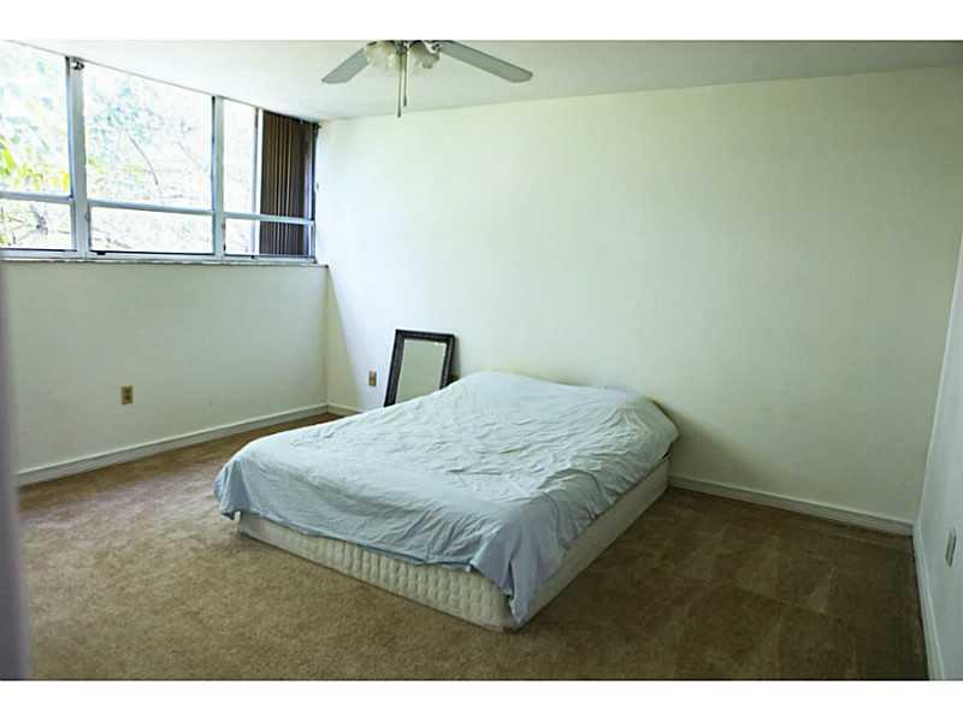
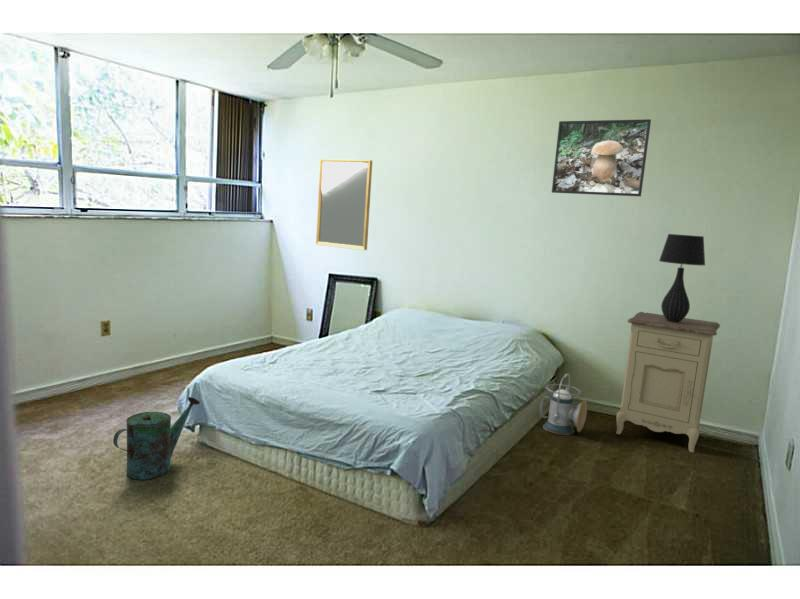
+ home mirror [315,158,373,251]
+ table lamp [658,233,706,323]
+ lantern [539,373,588,436]
+ nightstand [615,311,721,453]
+ watering can [112,396,201,481]
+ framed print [551,118,652,197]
